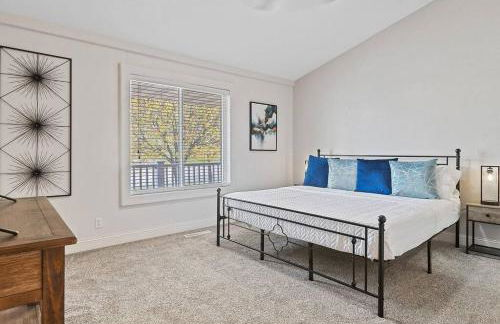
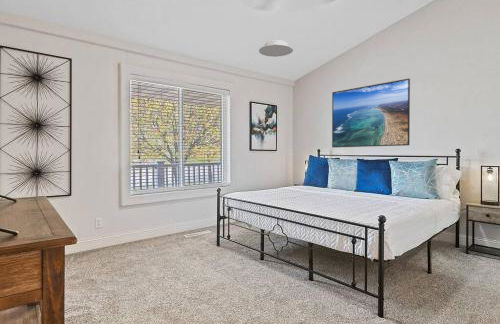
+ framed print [331,78,411,148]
+ ceiling light fixture [258,39,294,58]
